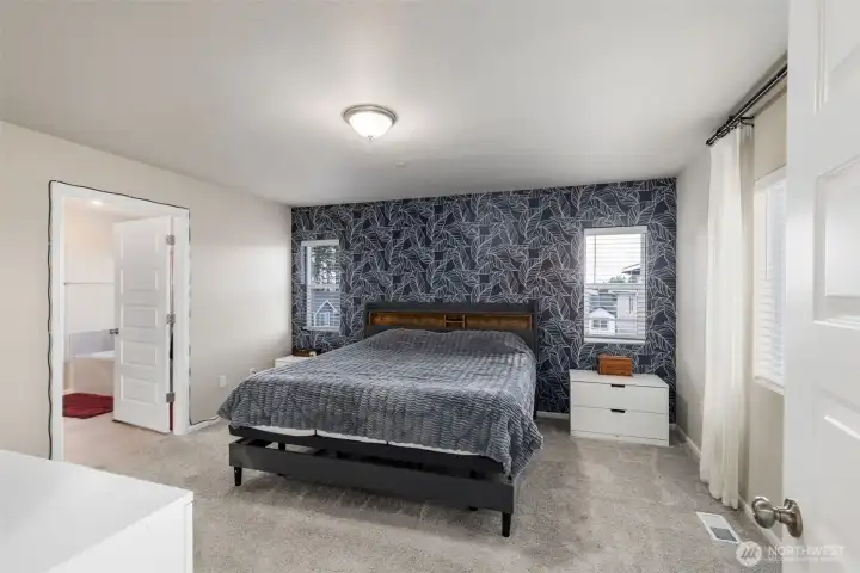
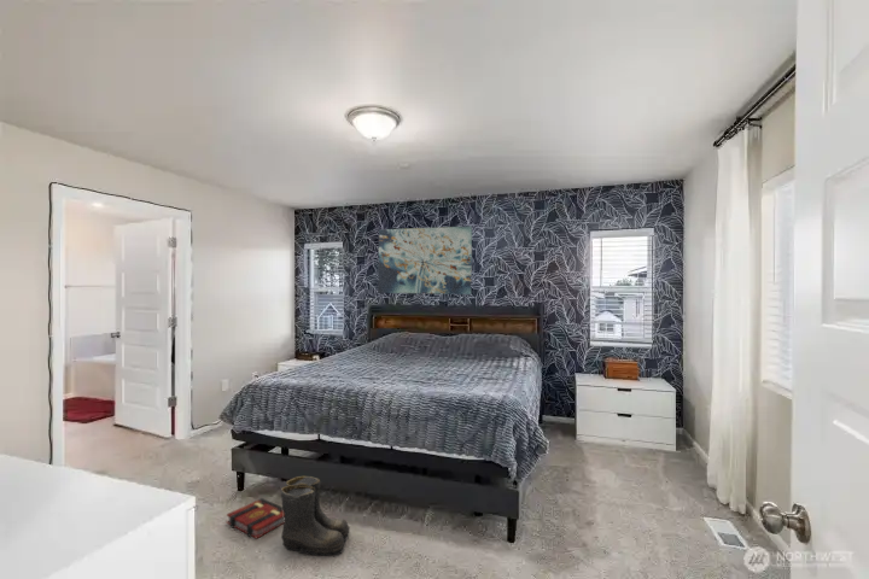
+ book [226,497,285,539]
+ wall art [377,226,473,296]
+ boots [280,475,351,557]
